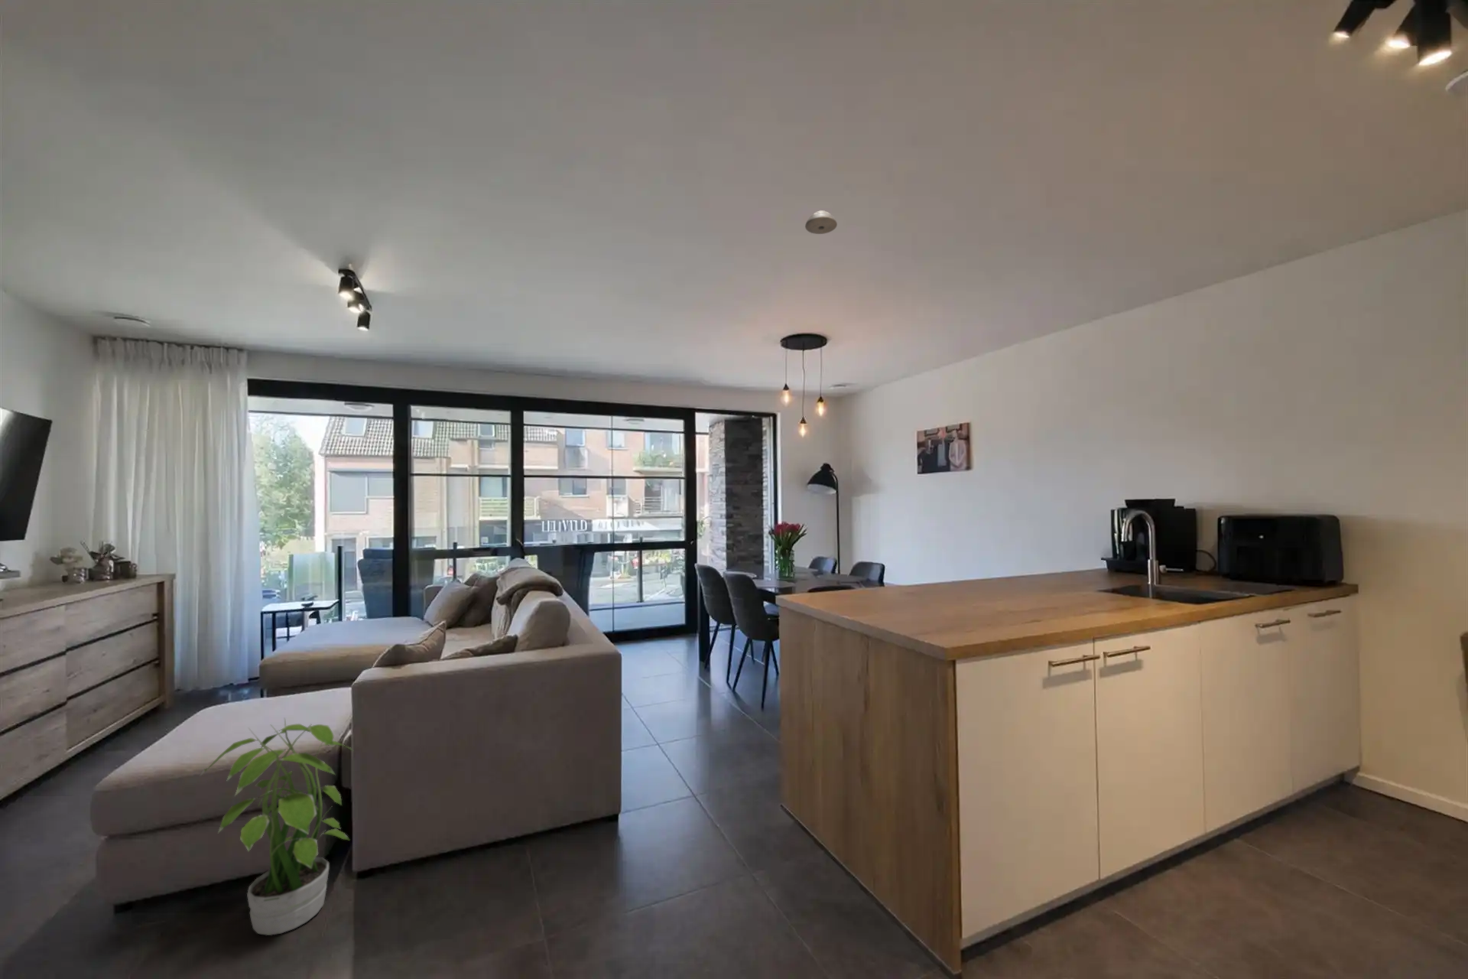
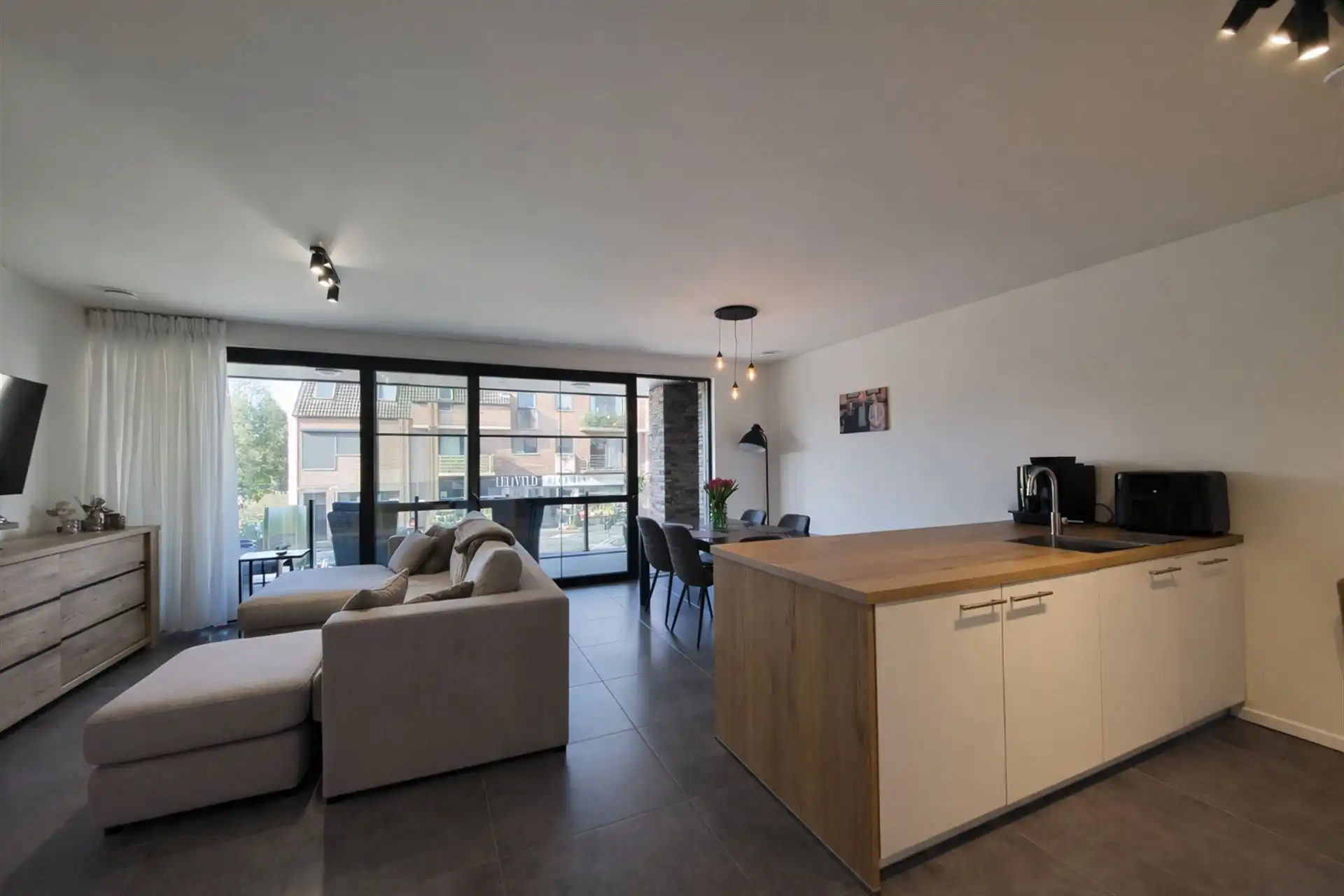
- potted plant [199,717,353,936]
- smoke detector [804,210,838,235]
